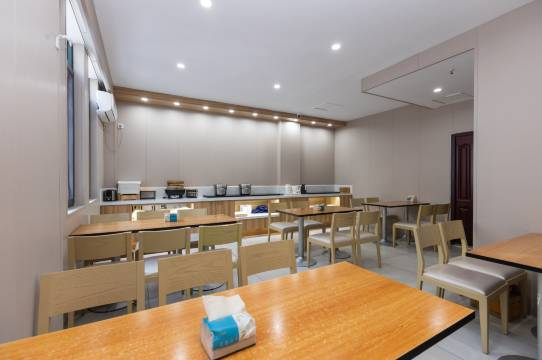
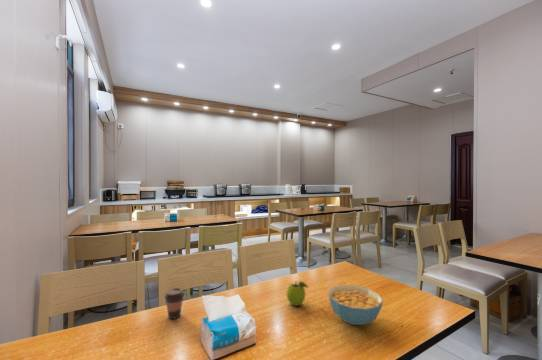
+ cereal bowl [327,284,384,326]
+ fruit [286,280,309,307]
+ coffee cup [163,287,186,320]
